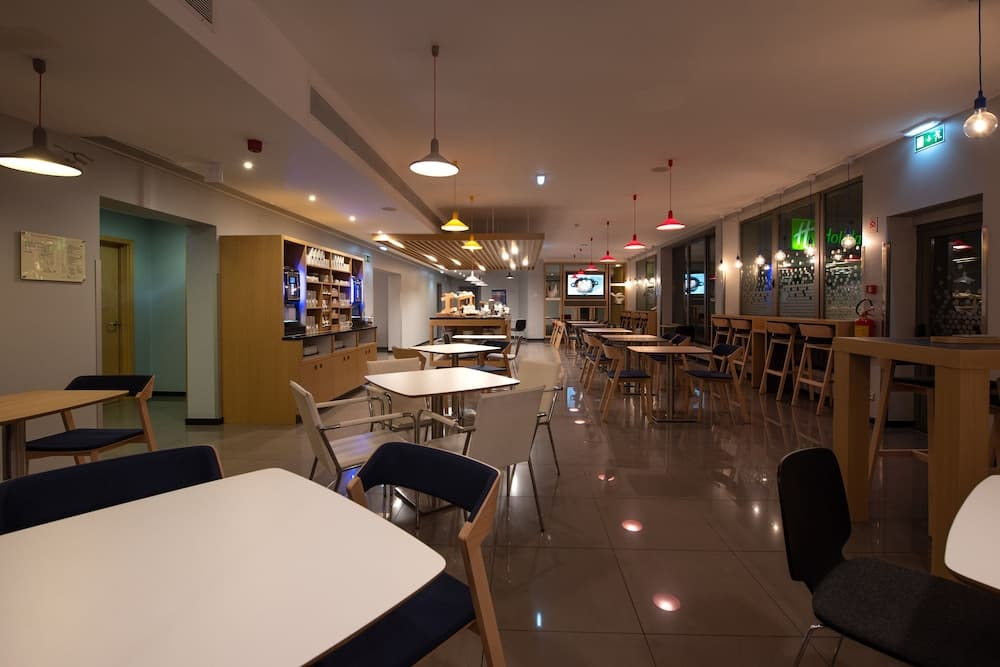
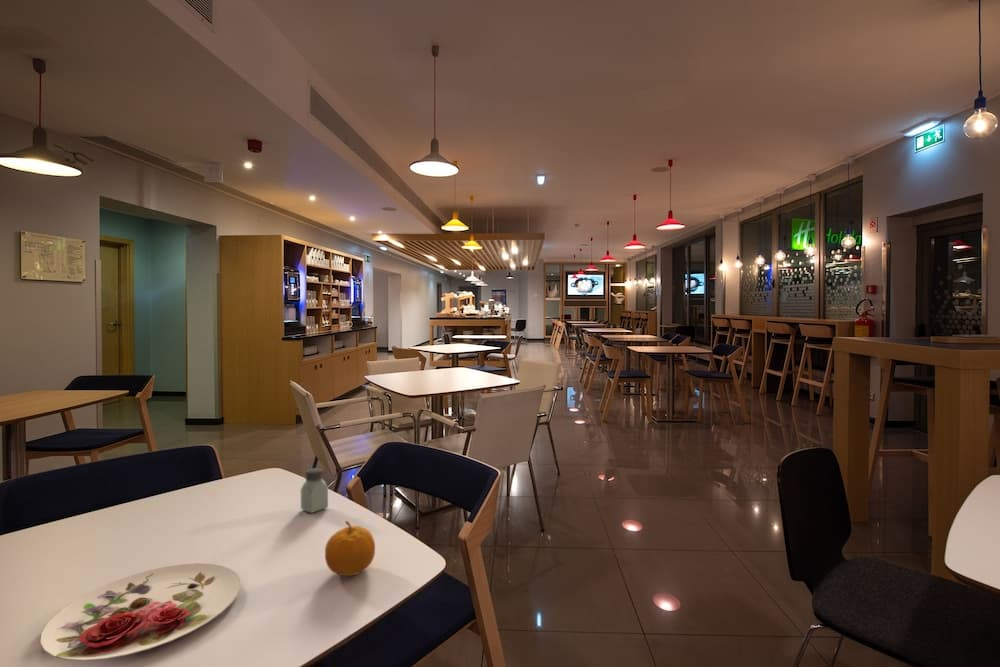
+ fruit [324,520,376,577]
+ saltshaker [300,467,329,514]
+ plate [39,562,242,662]
